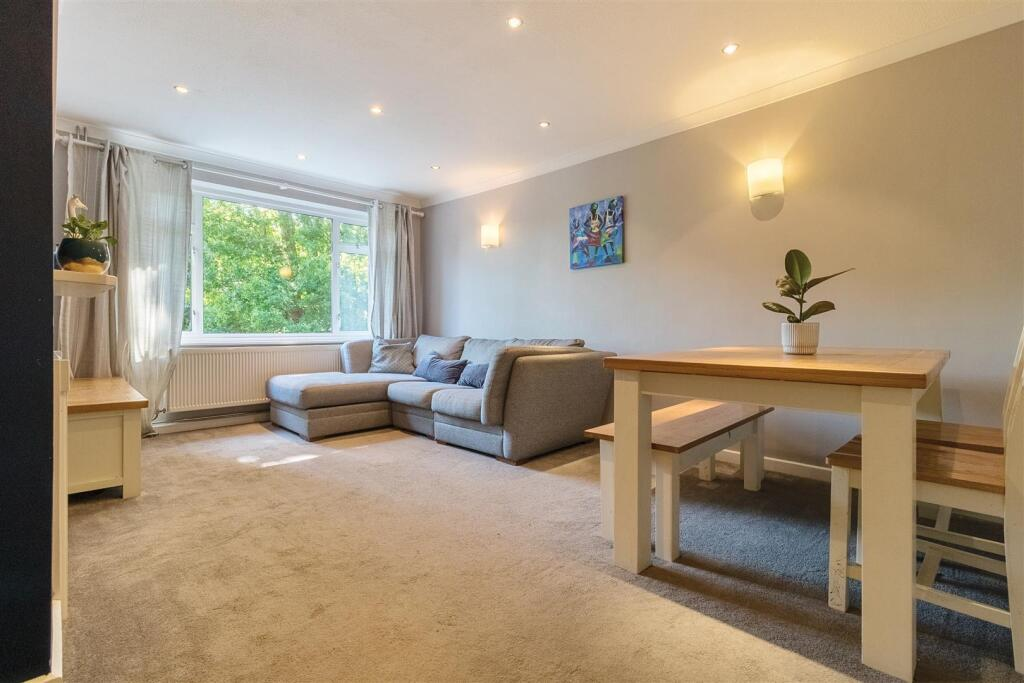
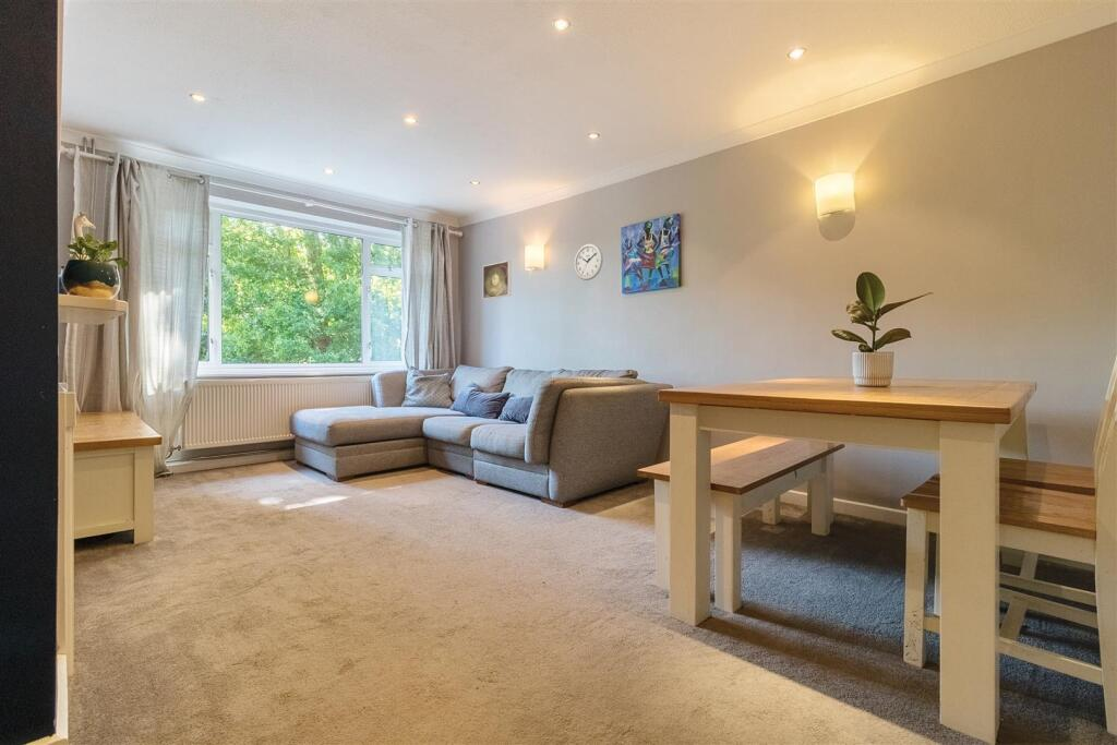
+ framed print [482,260,512,300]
+ wall clock [573,242,604,281]
